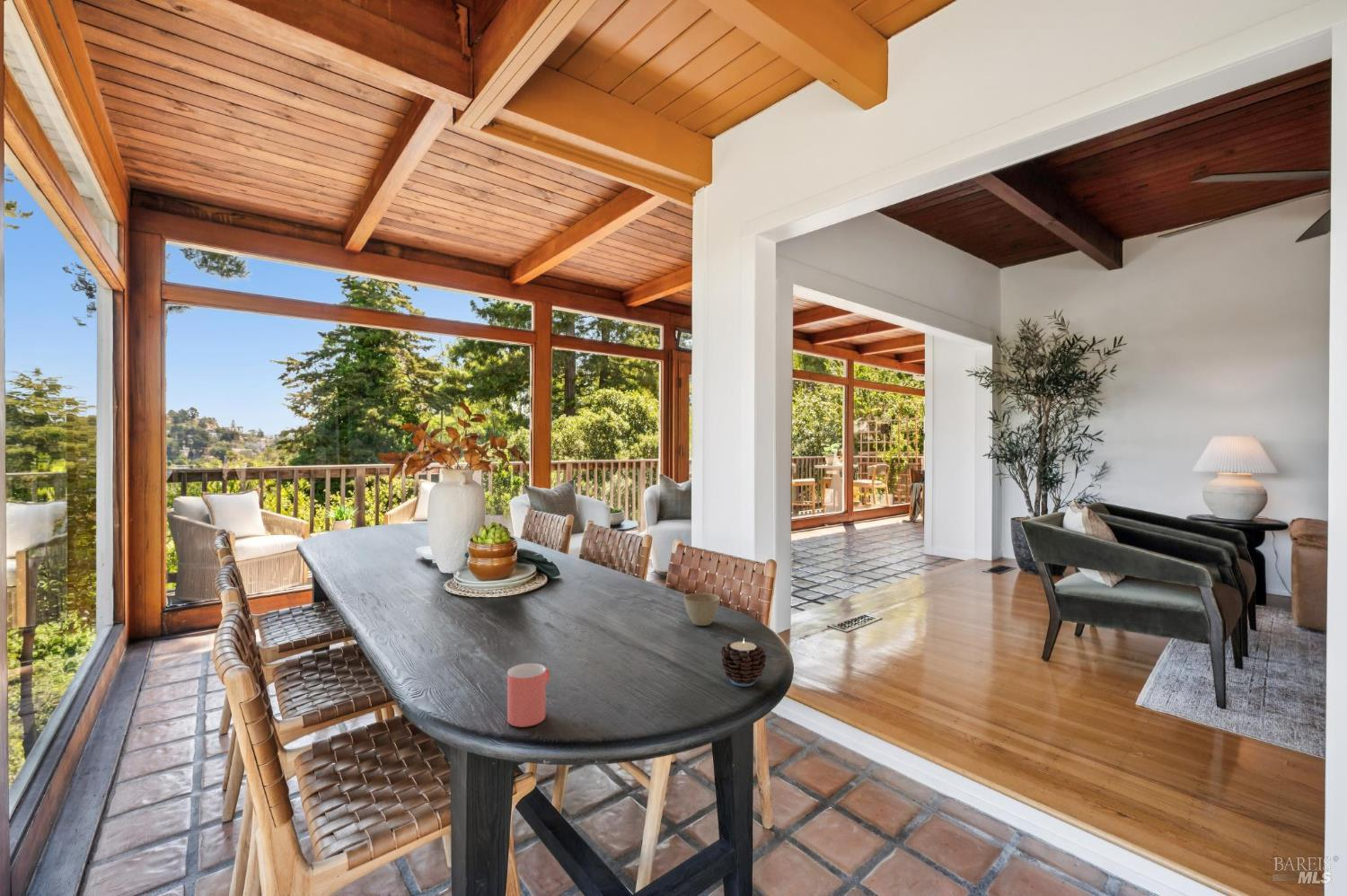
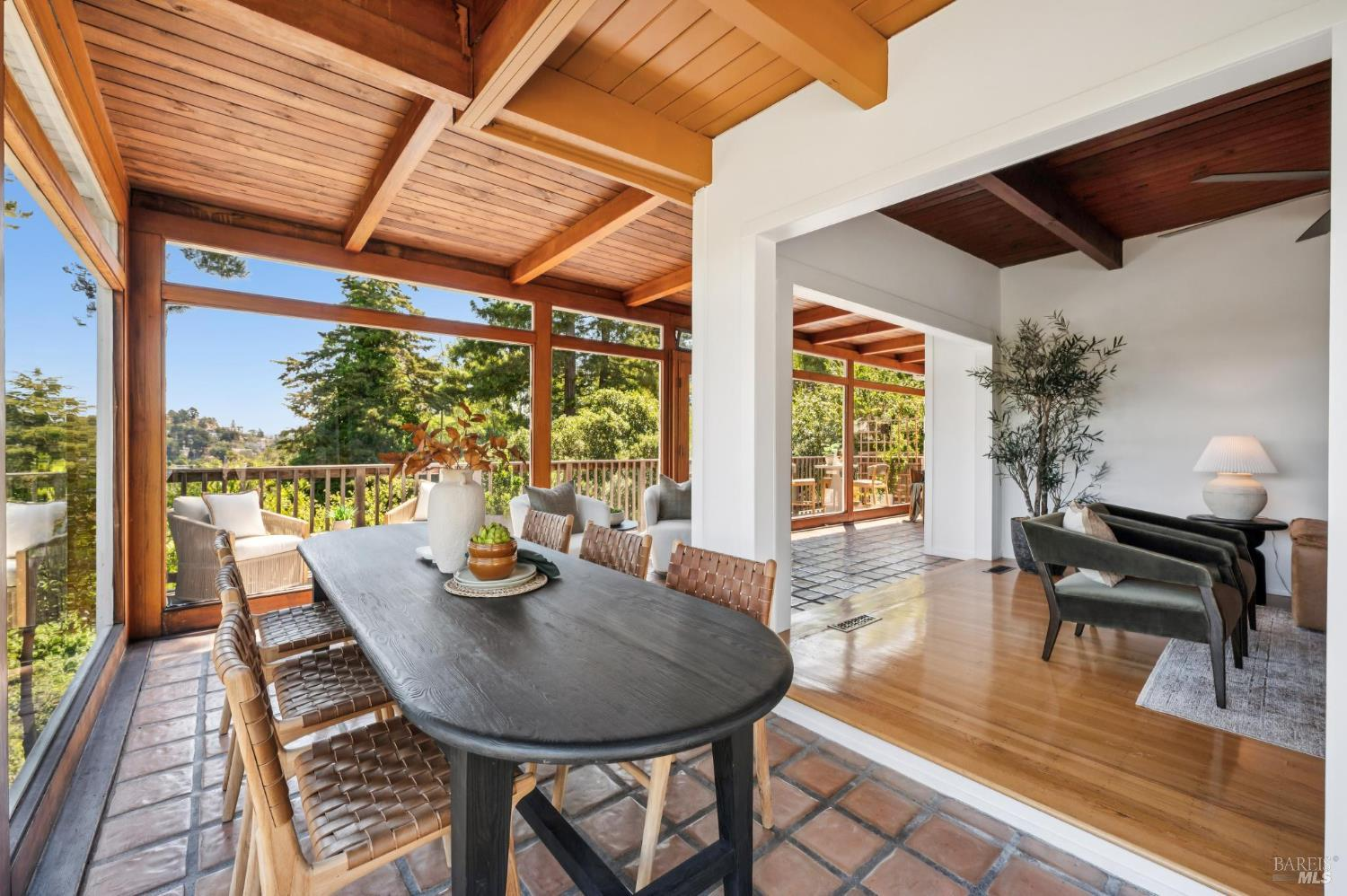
- cup [506,663,550,728]
- candle [720,637,767,688]
- flower pot [683,593,721,627]
